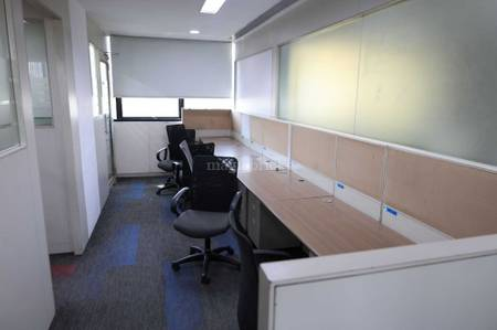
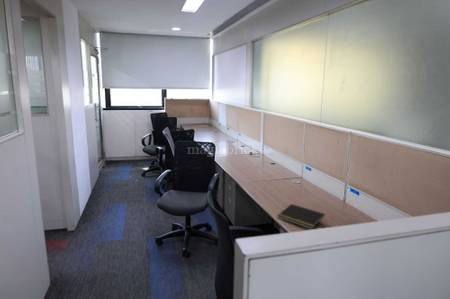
+ notepad [276,203,326,230]
